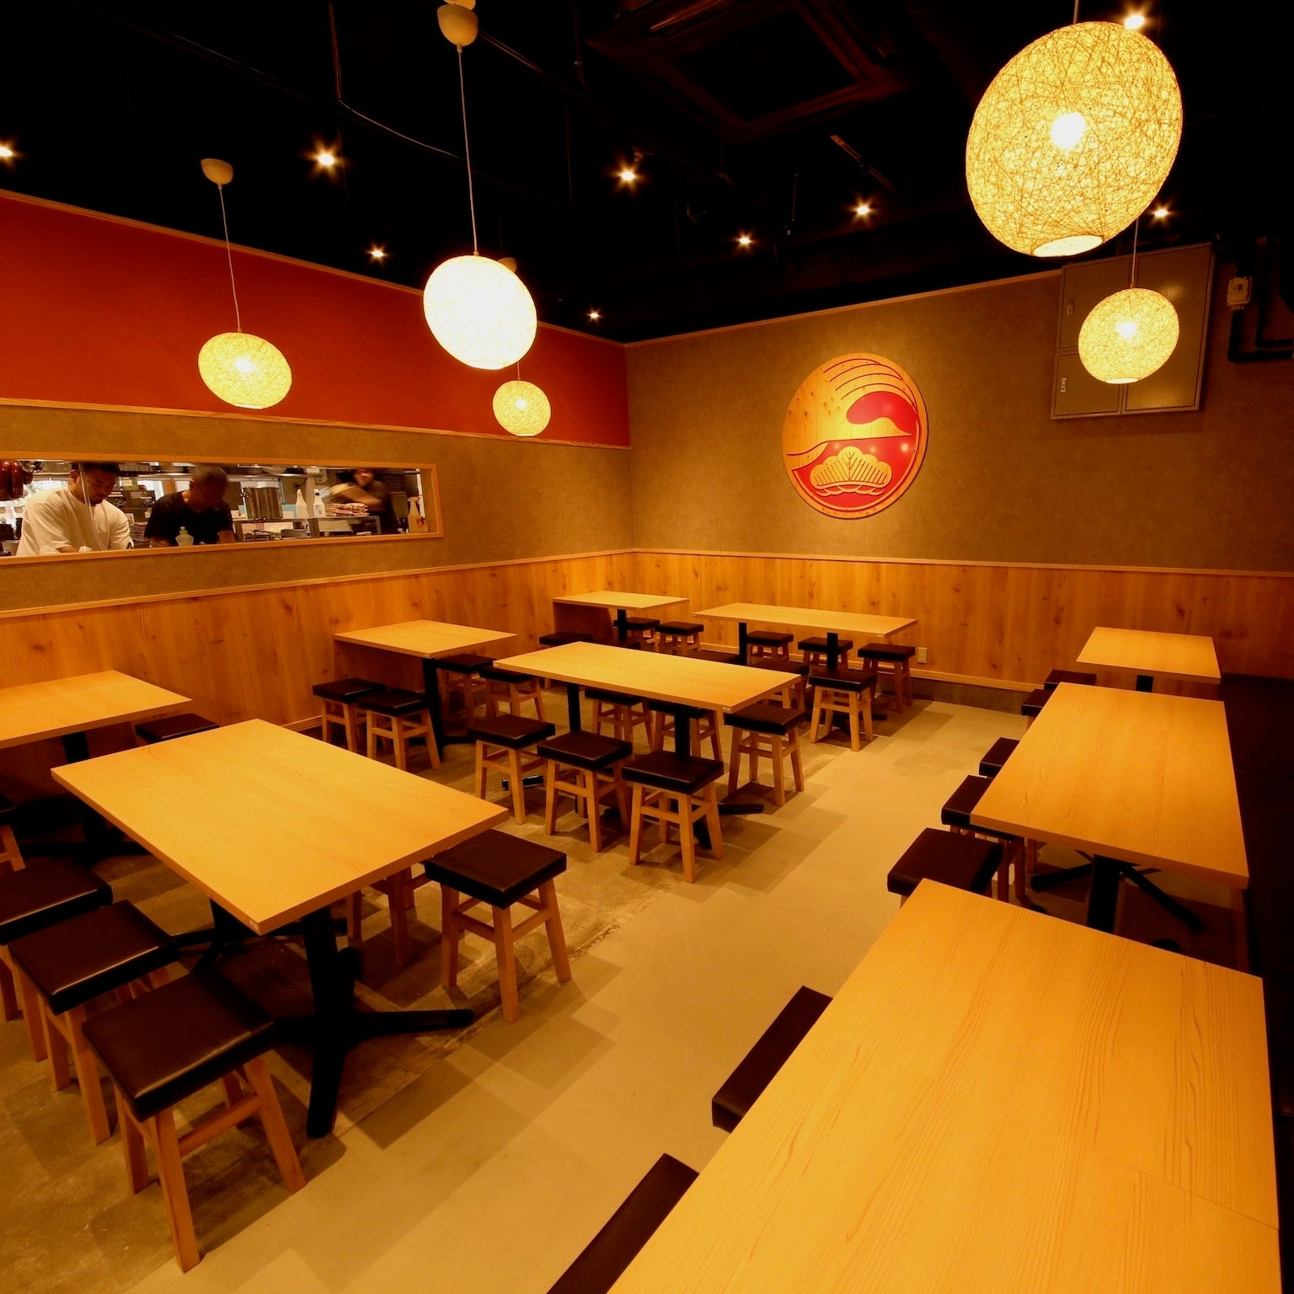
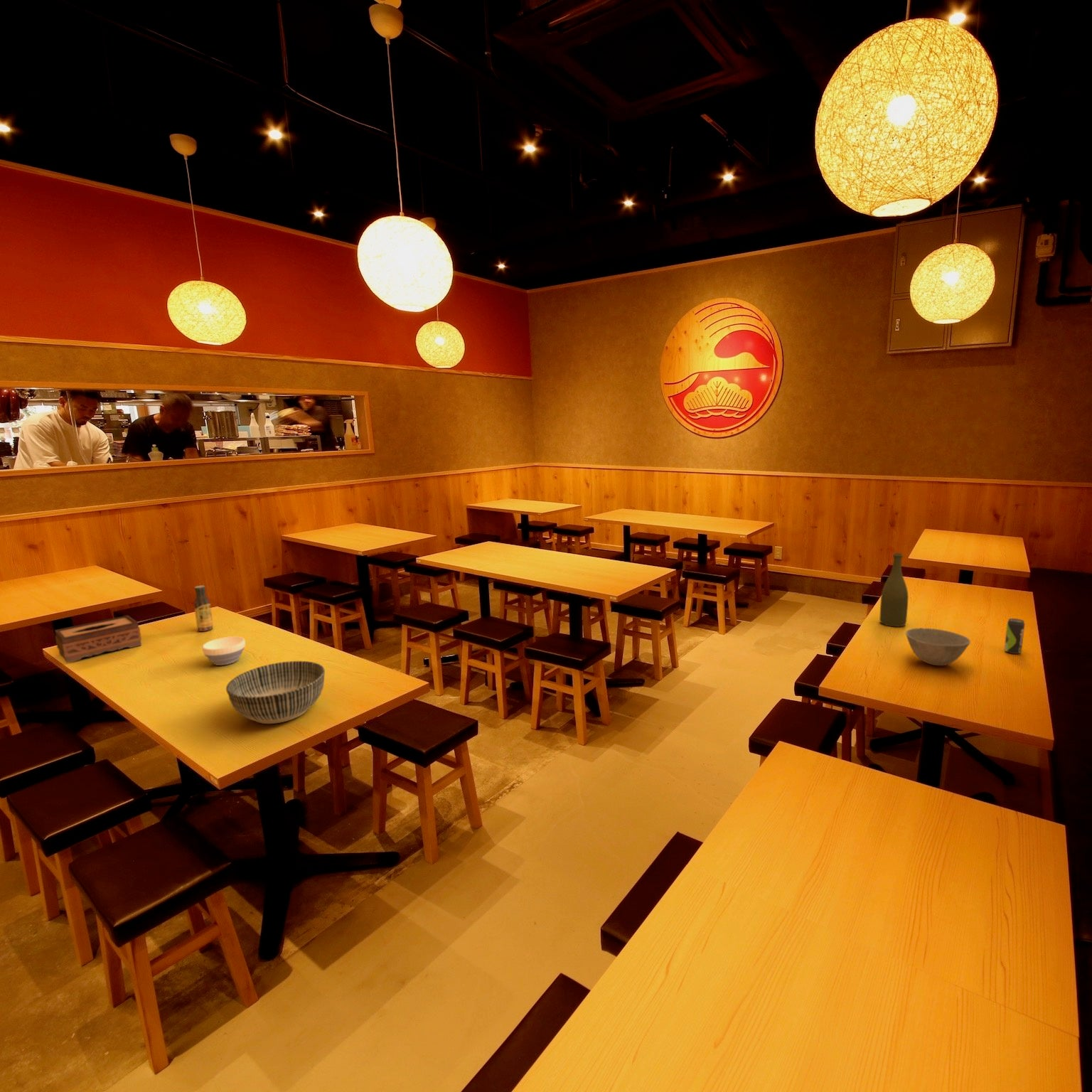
+ tissue box [54,615,142,663]
+ sauce bottle [193,585,214,632]
+ beverage can [1004,618,1026,655]
+ bottle [879,552,909,627]
+ bowl [225,660,326,724]
+ bowl [905,628,971,666]
+ bowl [202,636,246,666]
